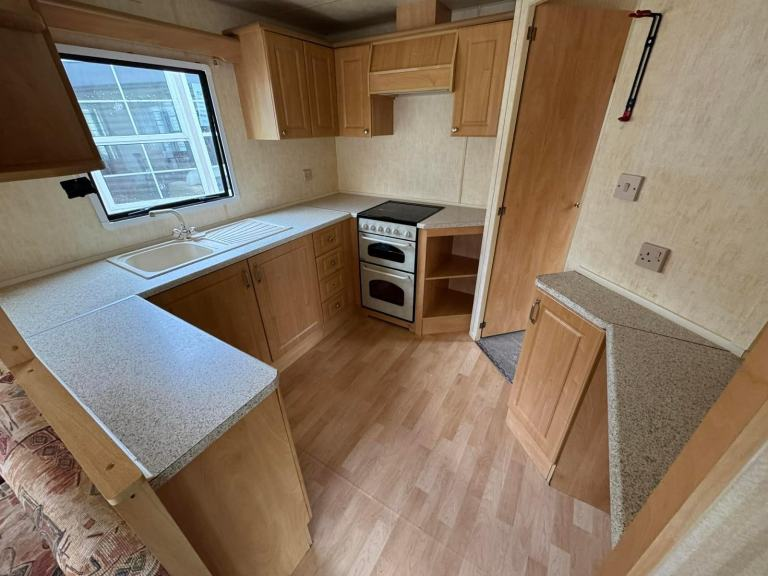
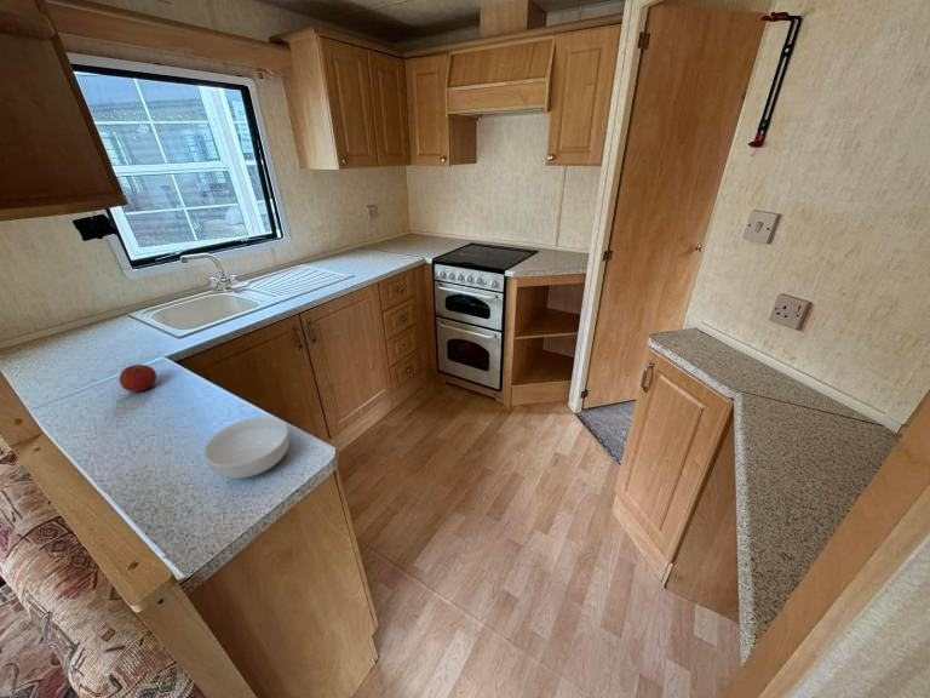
+ cereal bowl [202,416,291,480]
+ apple [119,364,157,393]
